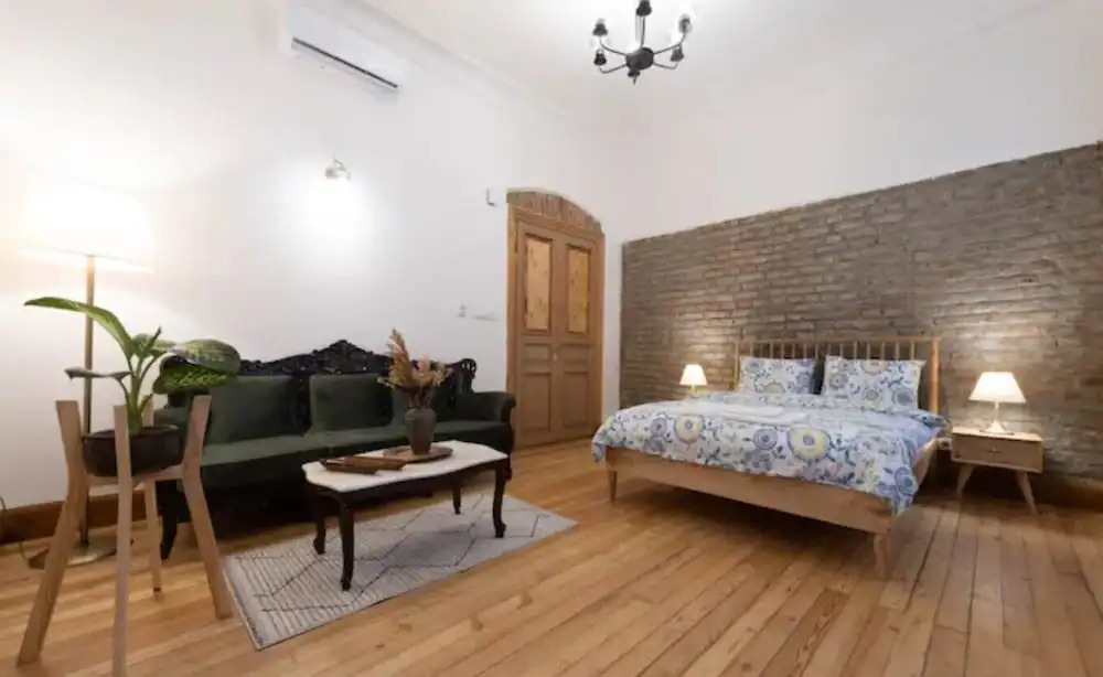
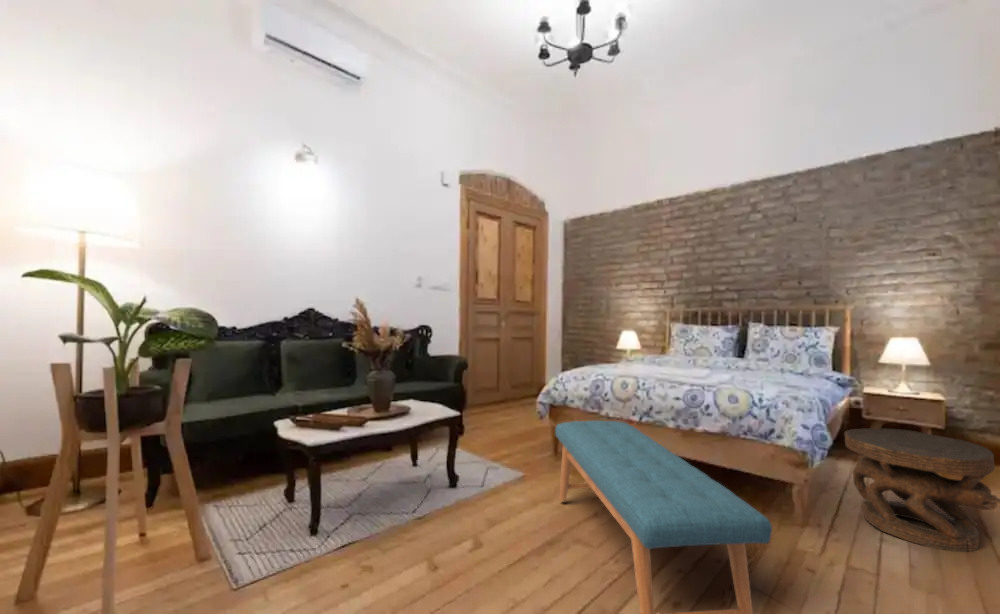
+ side table [844,427,1000,553]
+ bench [554,420,773,614]
